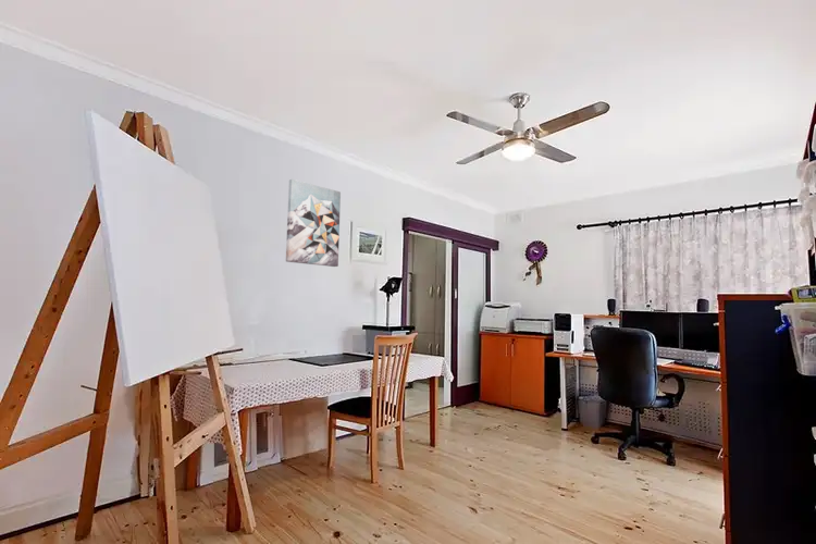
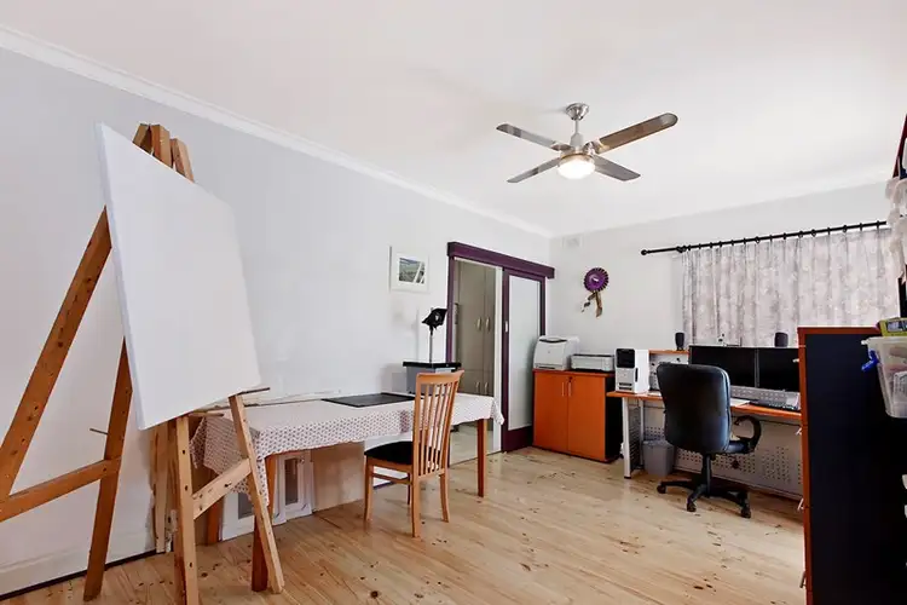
- wall art [285,178,342,268]
